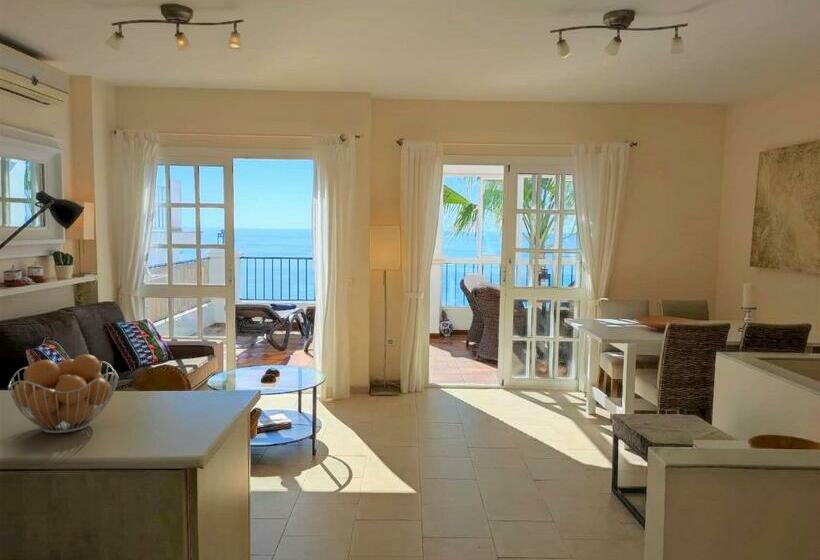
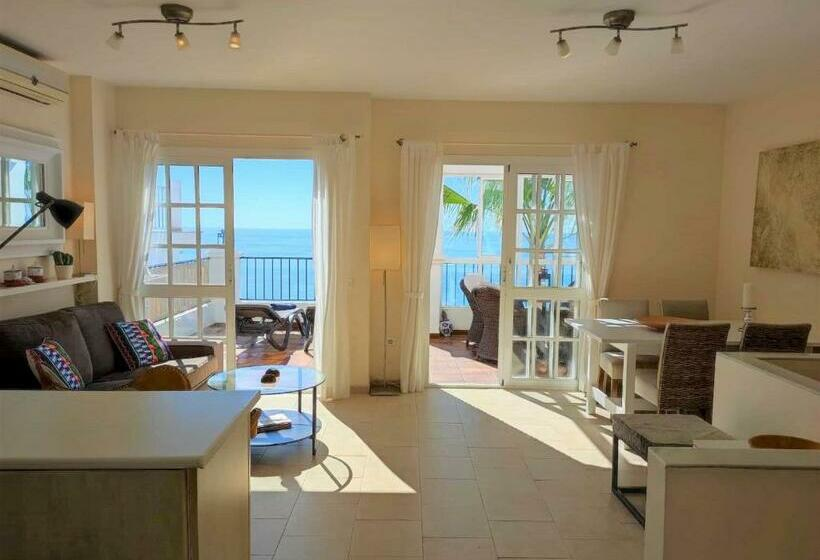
- fruit basket [7,354,120,434]
